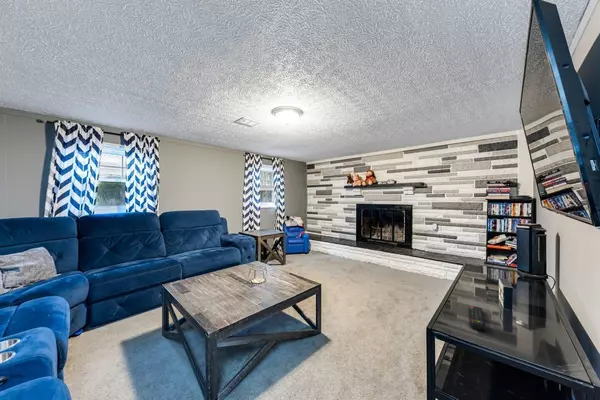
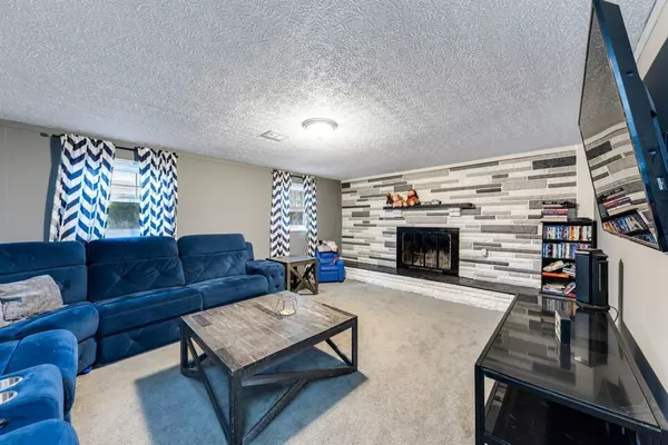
- remote control [468,305,487,331]
